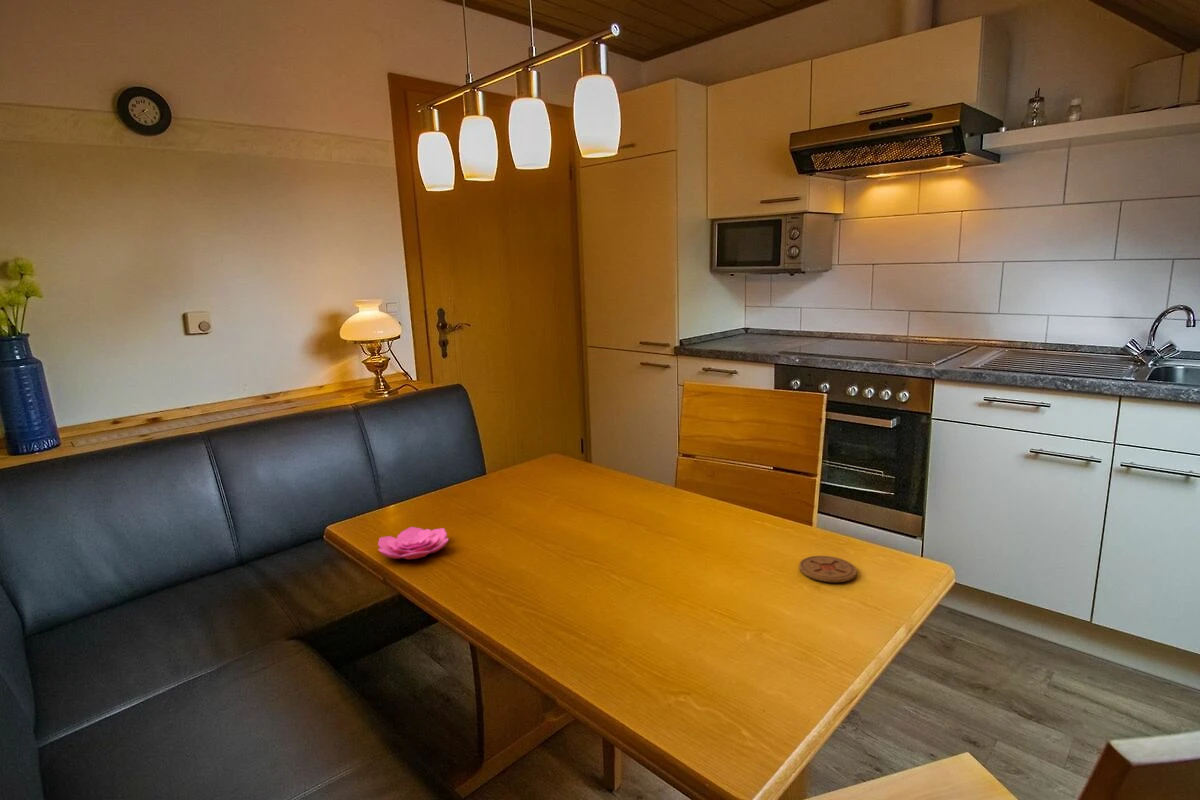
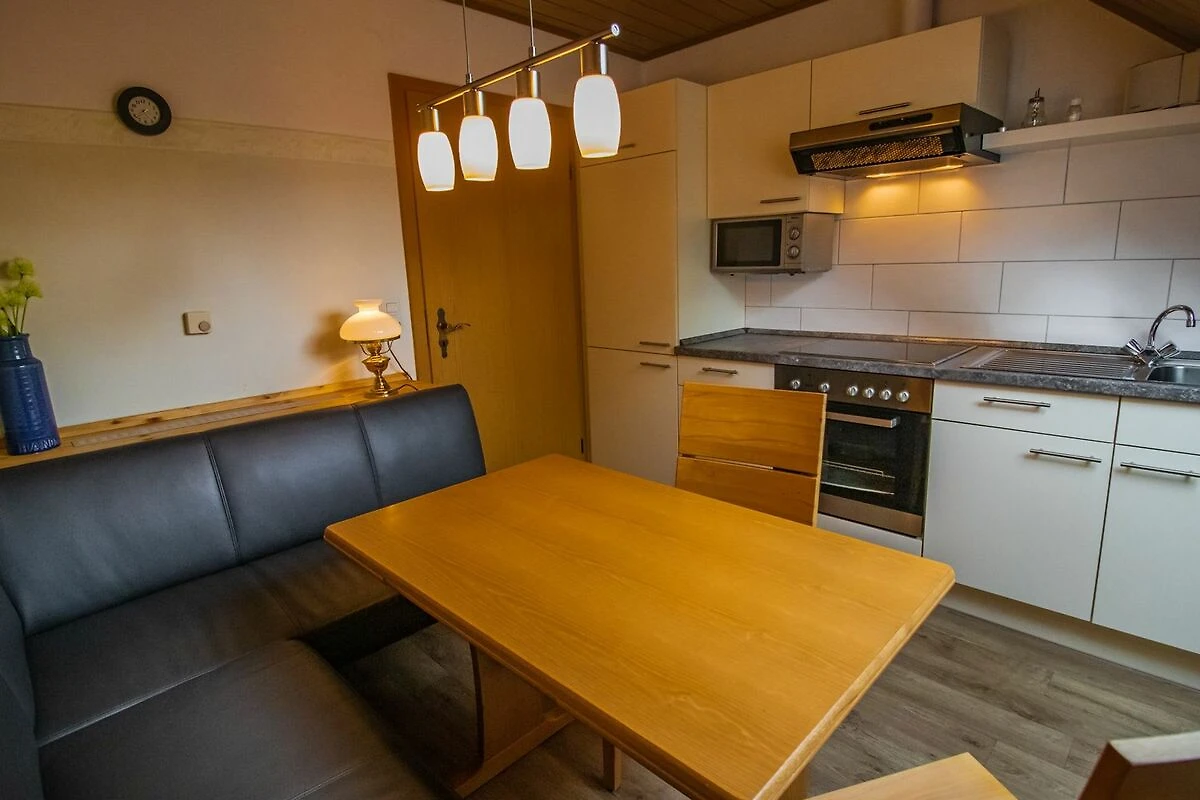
- coaster [798,555,858,583]
- flower [377,526,450,560]
